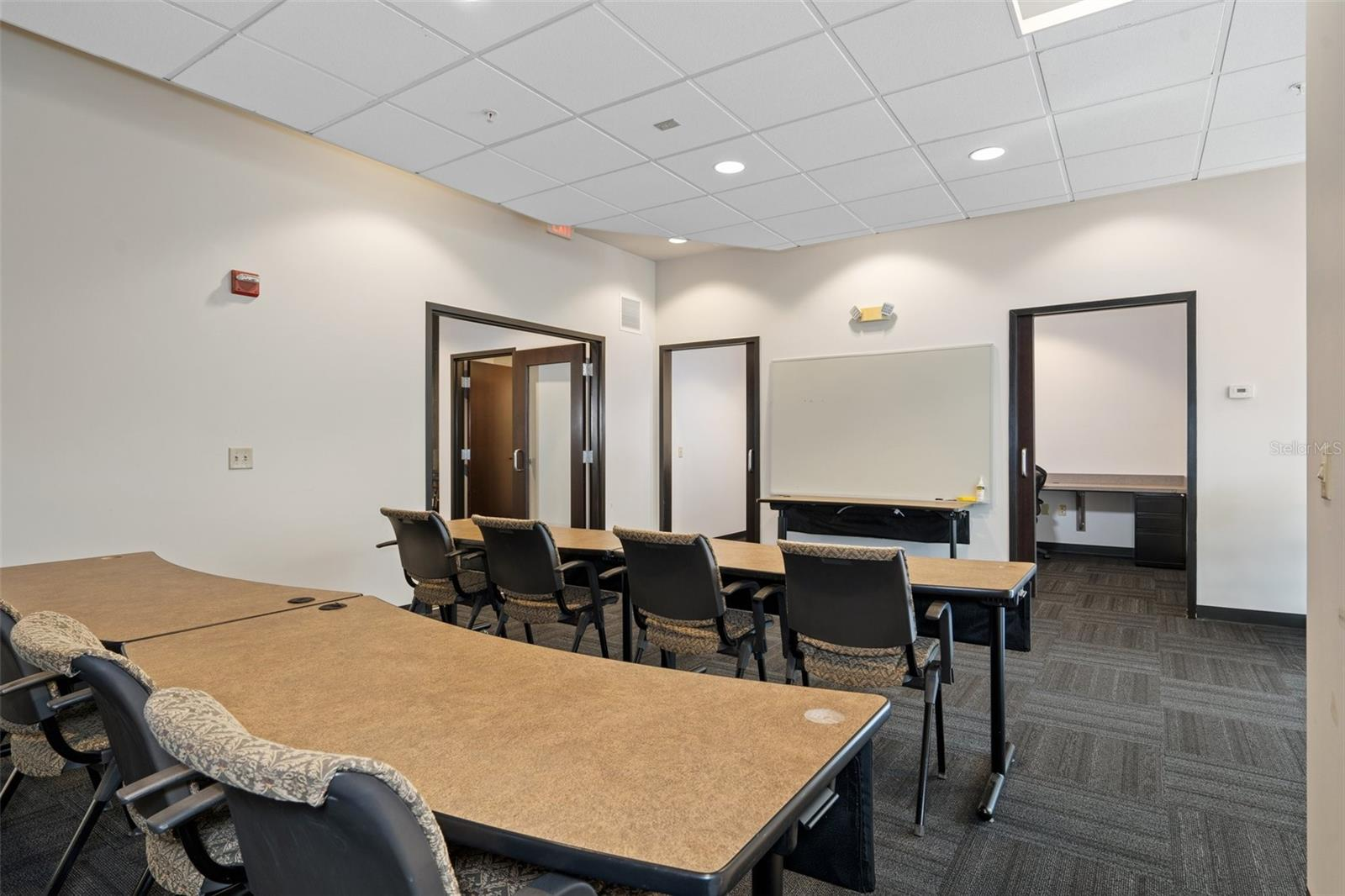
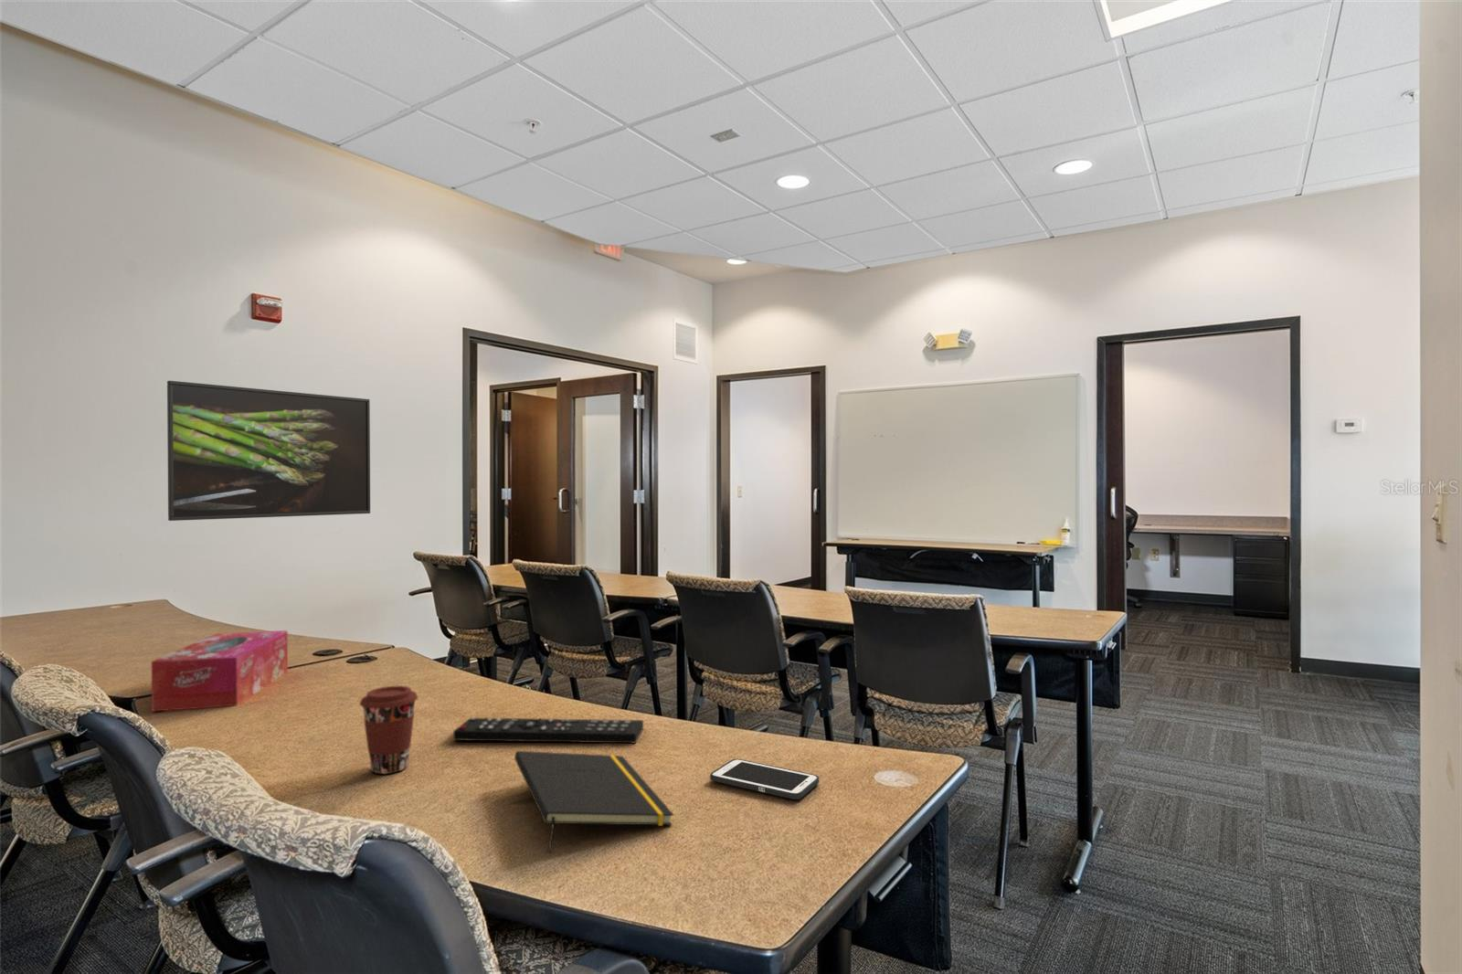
+ tissue box [151,629,289,713]
+ remote control [452,716,645,744]
+ notepad [513,750,674,853]
+ coffee cup [359,685,420,775]
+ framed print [166,380,371,522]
+ cell phone [709,759,820,800]
